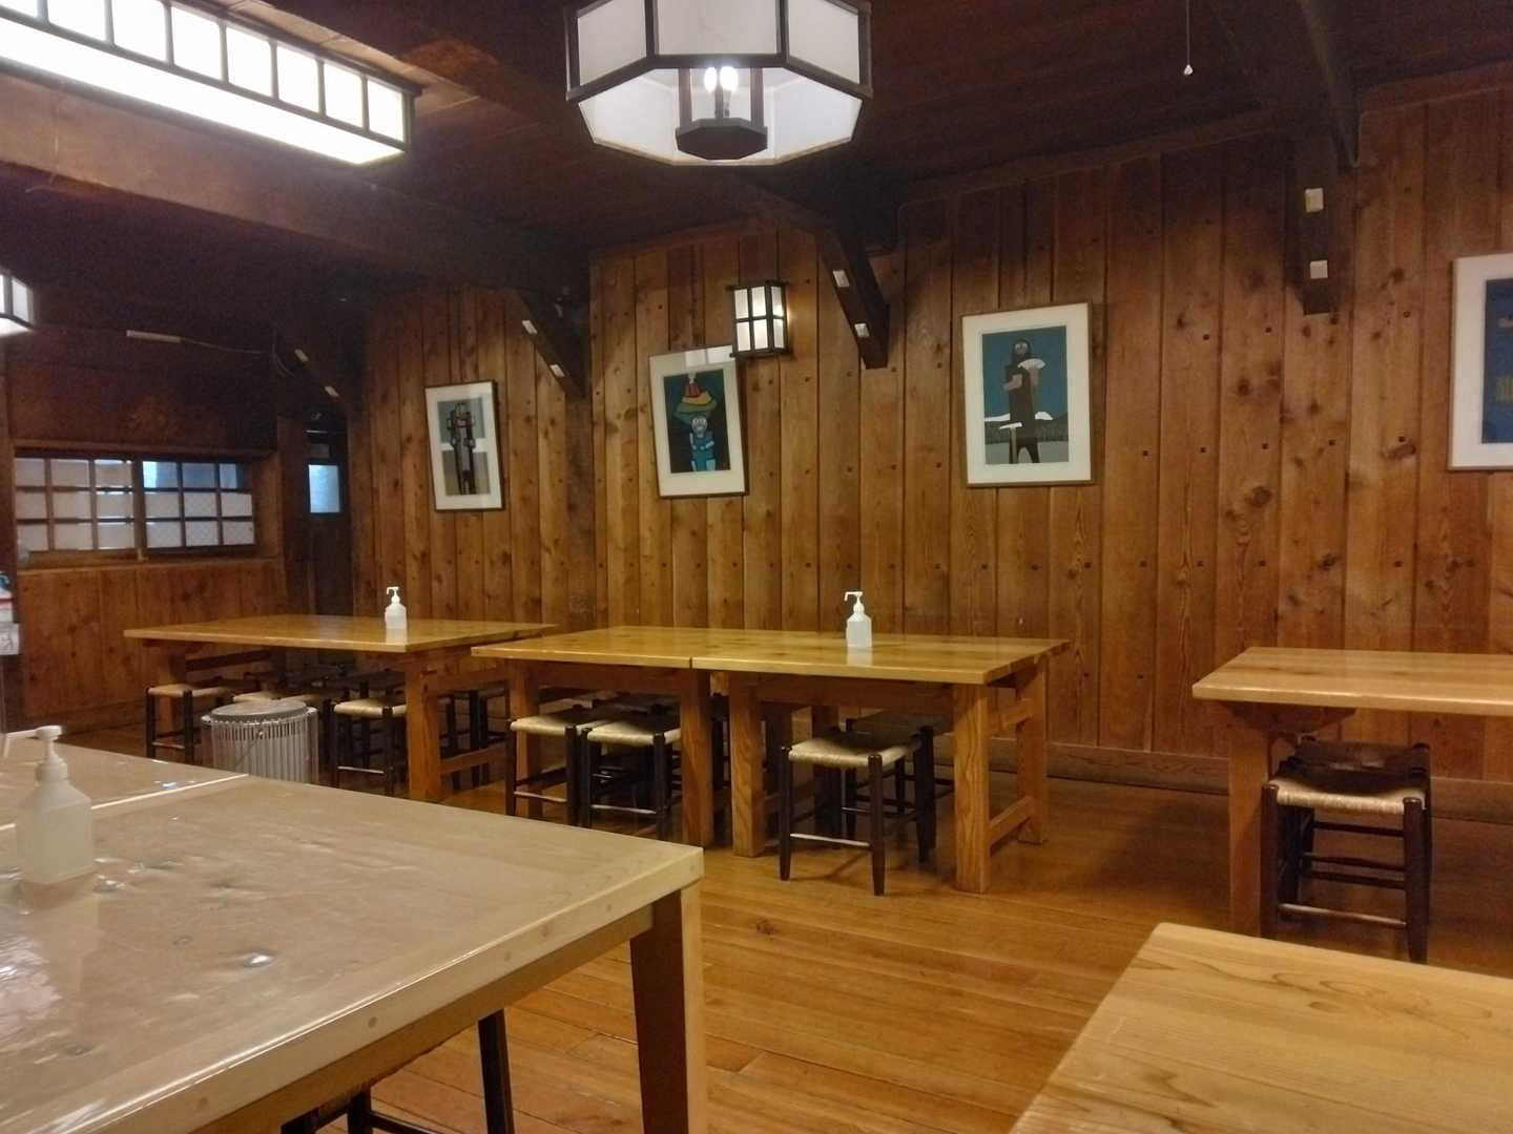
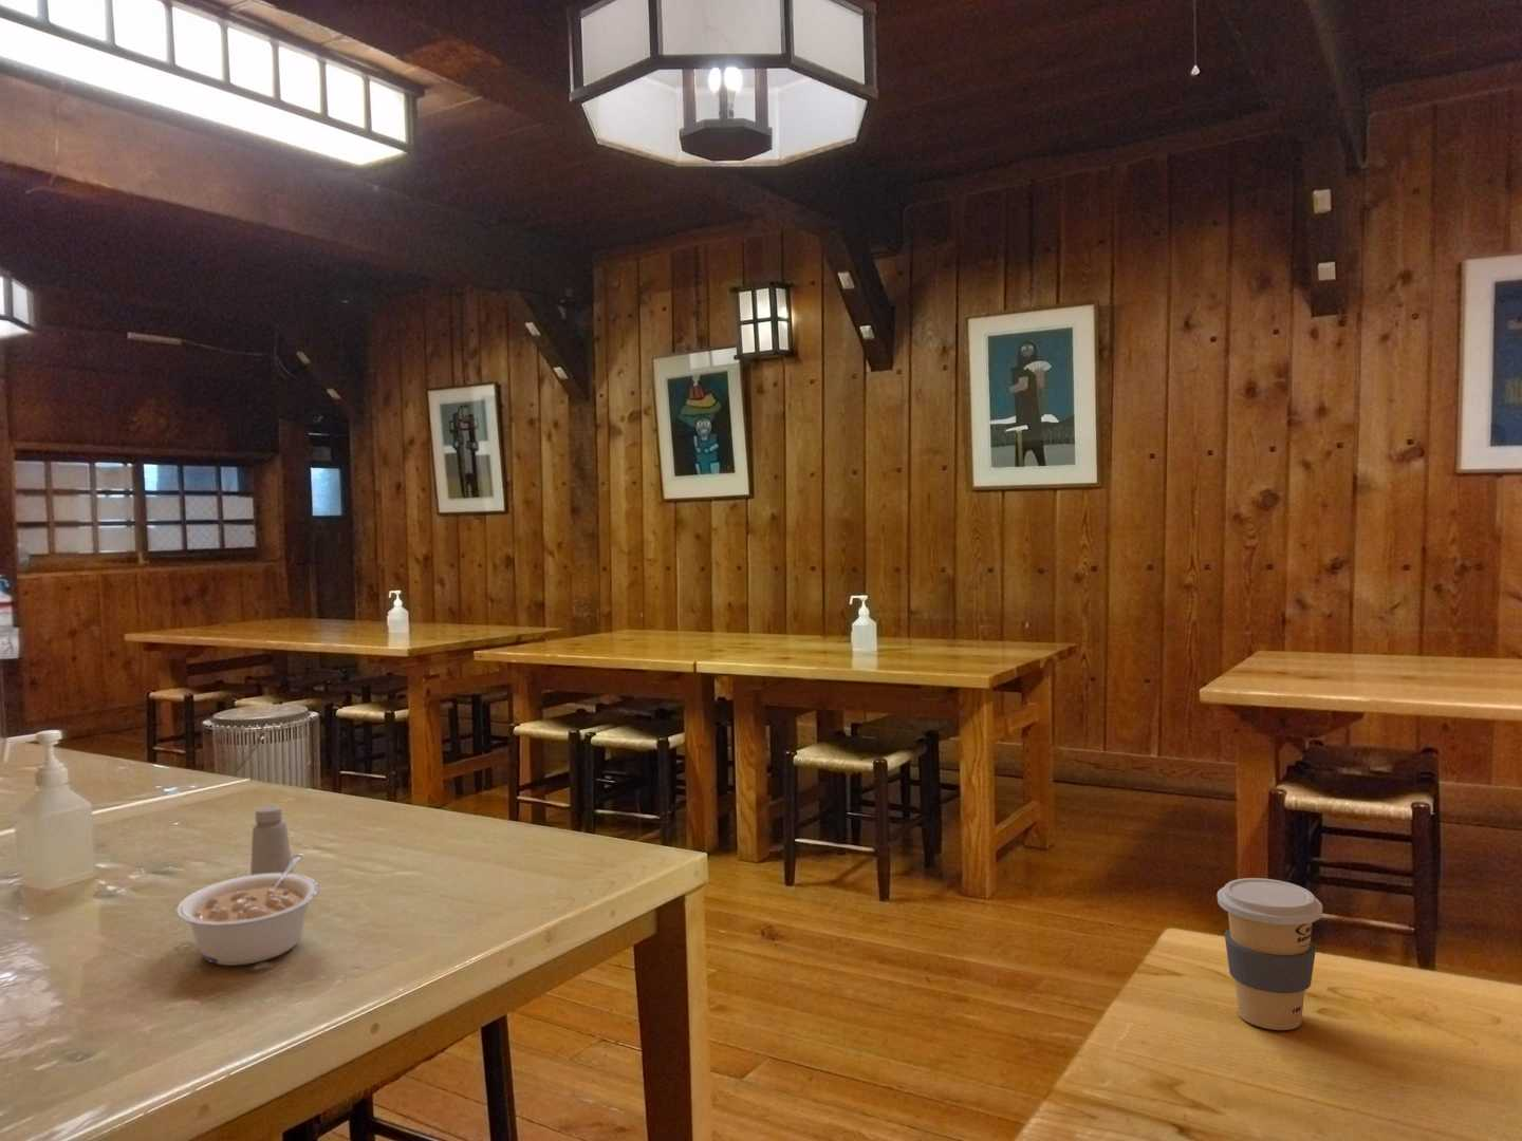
+ coffee cup [1216,877,1323,1031]
+ saltshaker [249,805,294,876]
+ legume [175,852,320,967]
